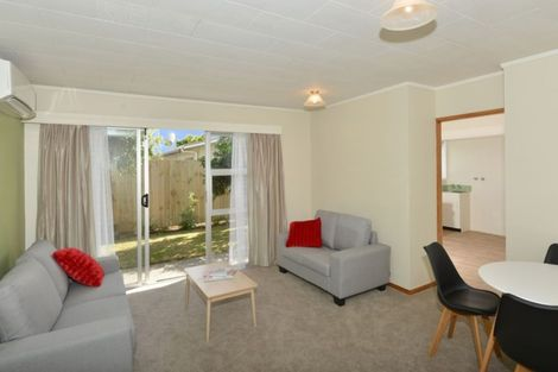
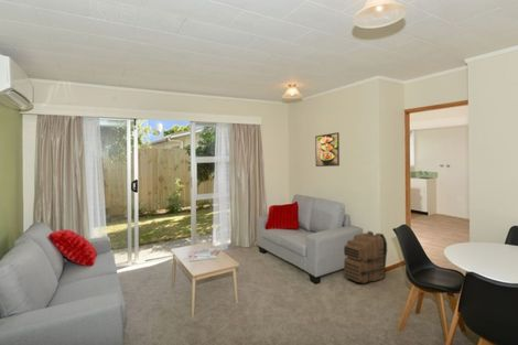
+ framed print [314,131,341,168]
+ backpack [343,230,389,284]
